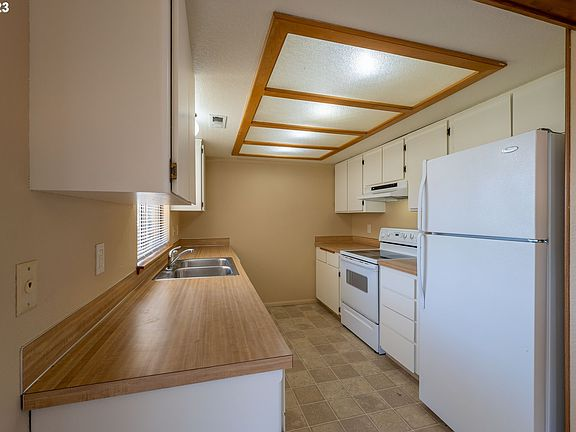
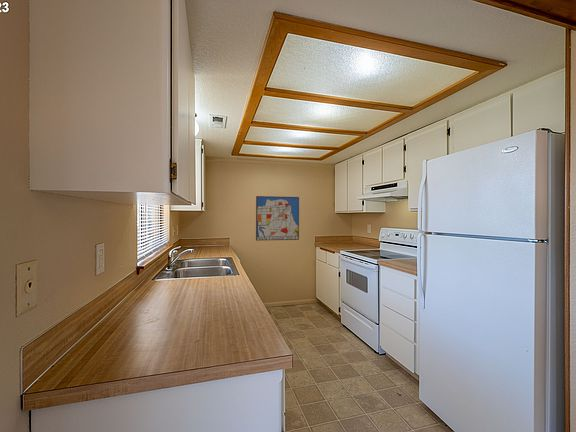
+ wall art [255,195,300,242]
